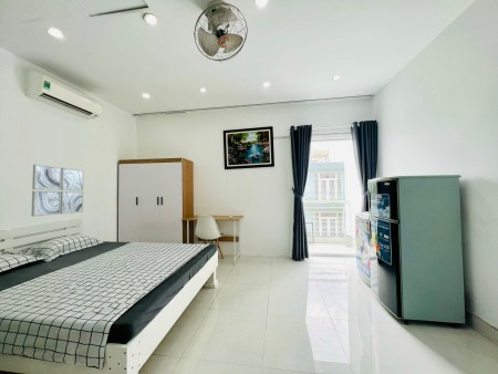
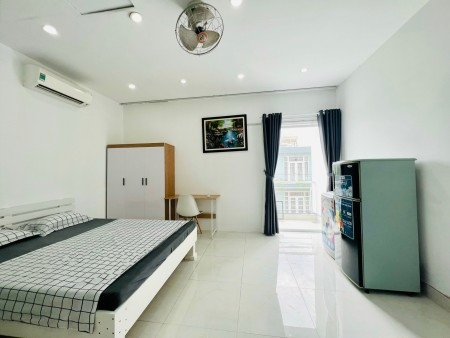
- wall art [31,163,85,218]
